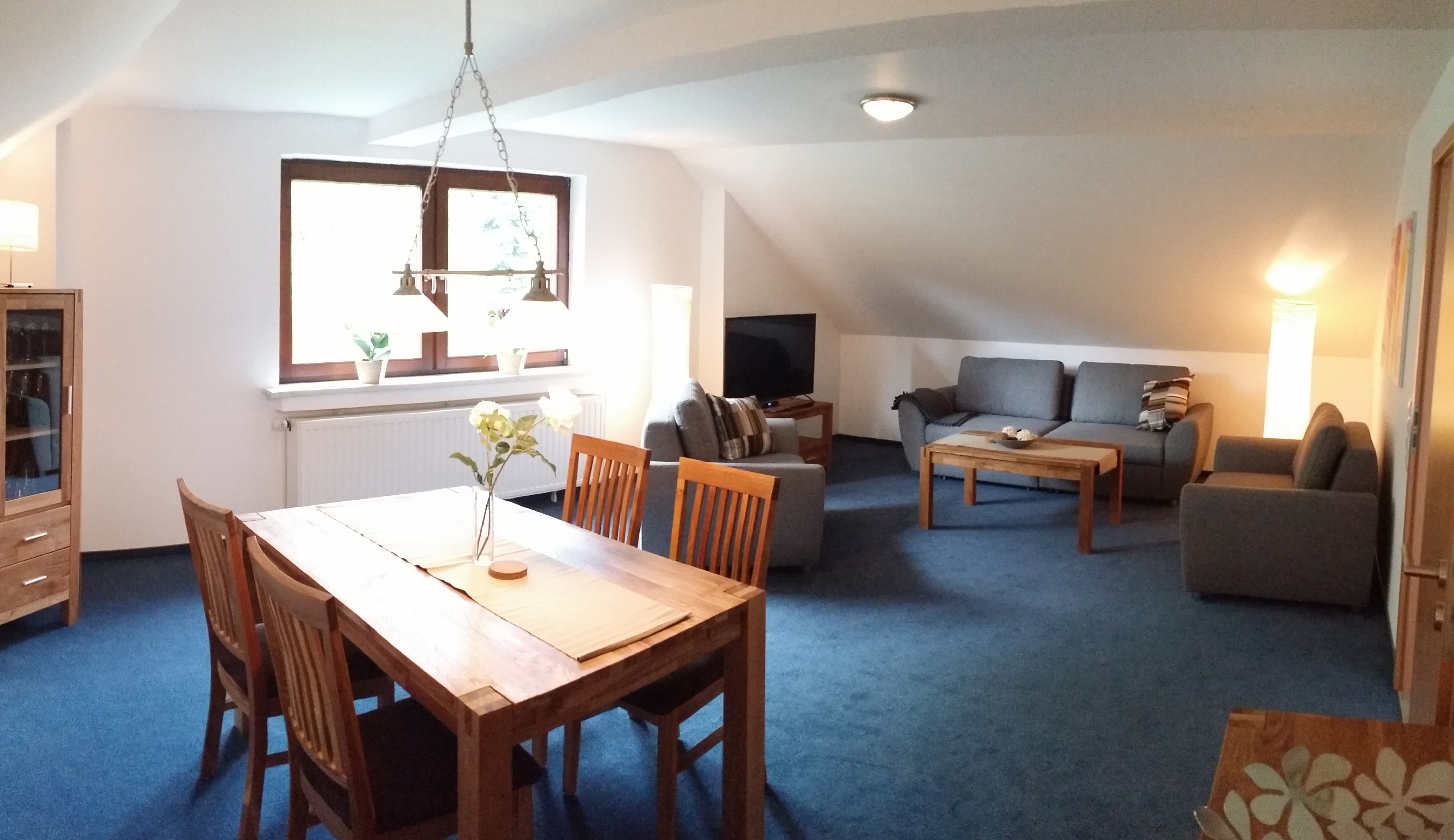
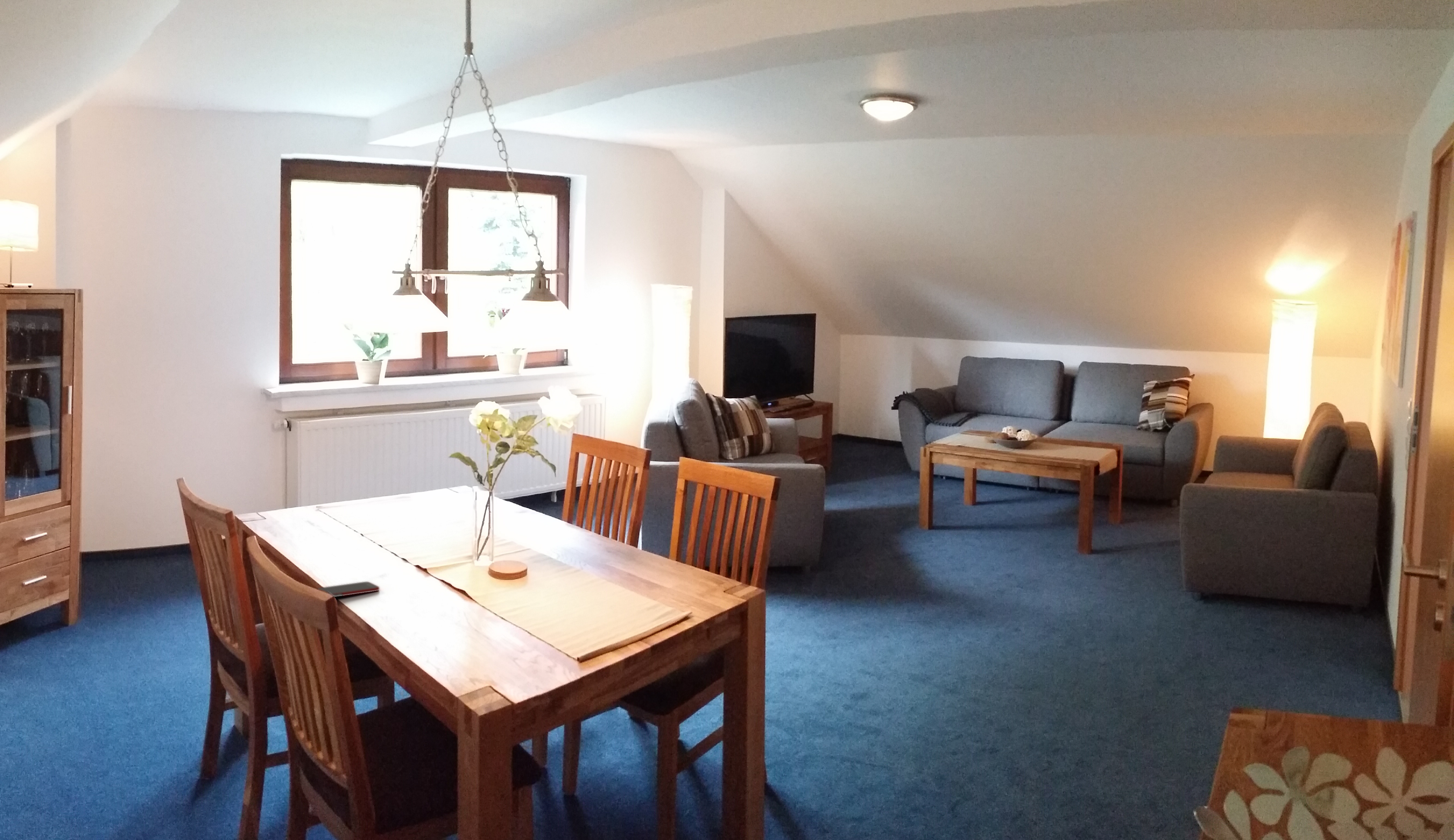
+ cell phone [316,581,380,597]
